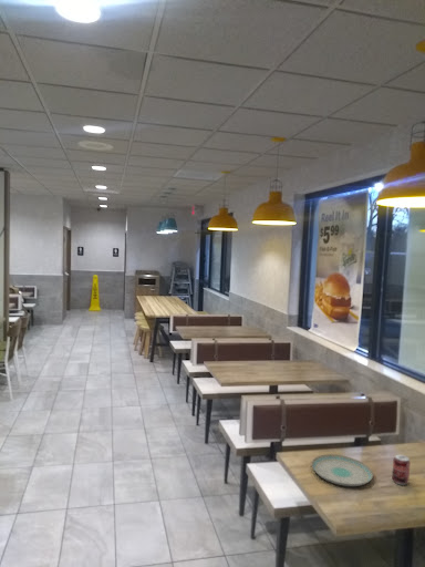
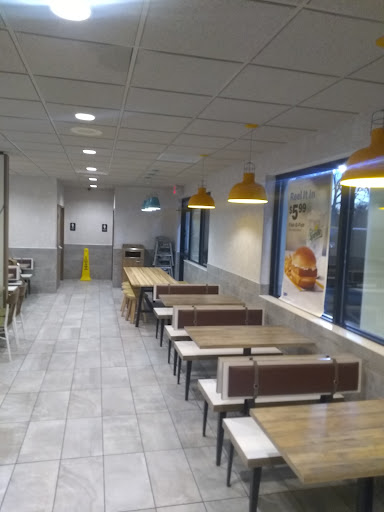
- beverage can [391,453,412,486]
- plate [311,453,374,487]
